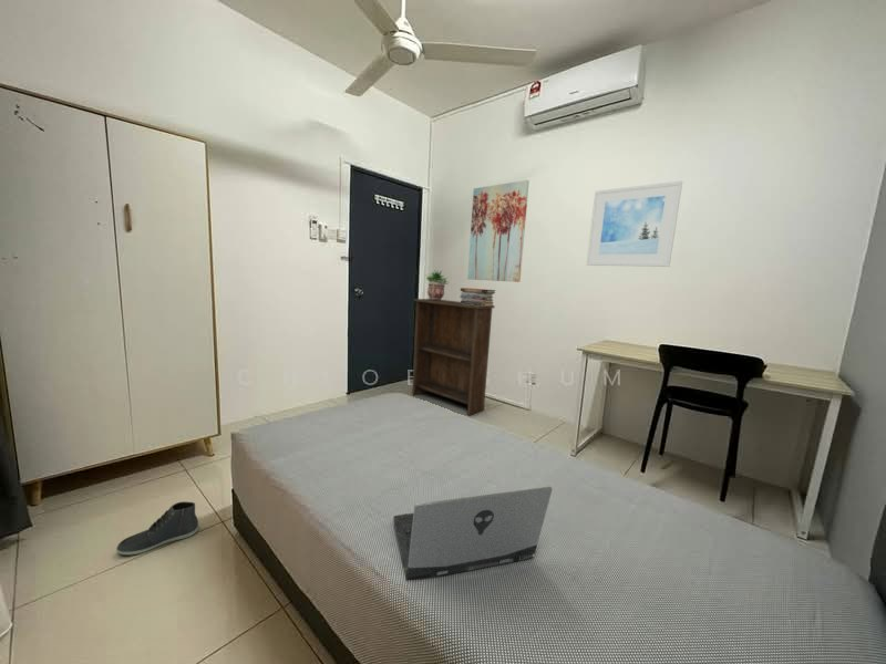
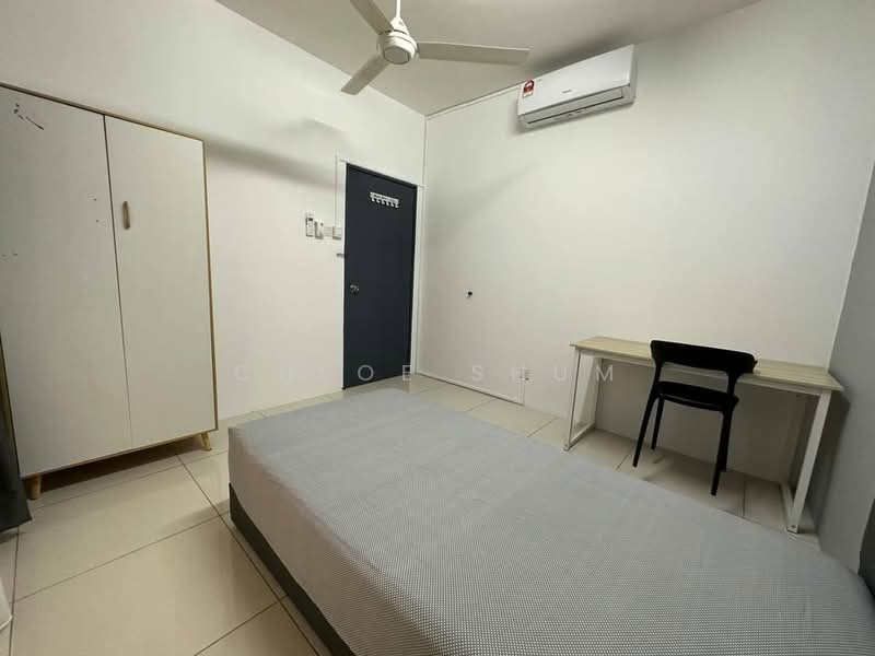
- bookshelf [411,298,496,417]
- sneaker [115,500,199,556]
- laptop computer [392,486,554,582]
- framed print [586,180,683,268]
- book stack [459,287,496,305]
- potted plant [425,268,450,300]
- wall art [466,179,530,283]
